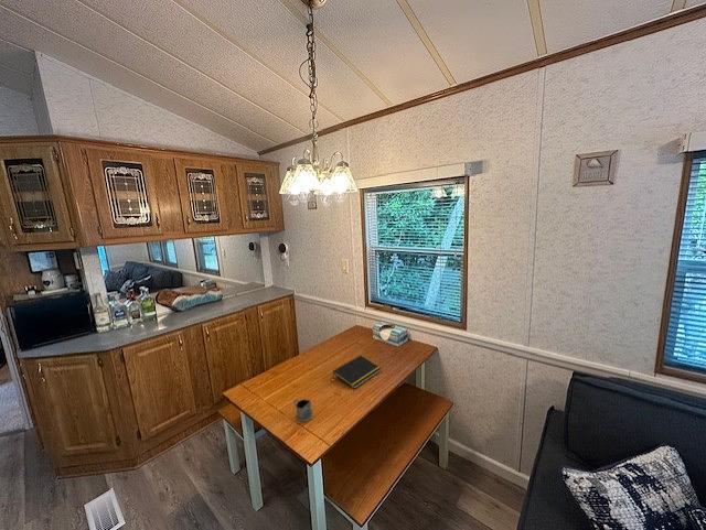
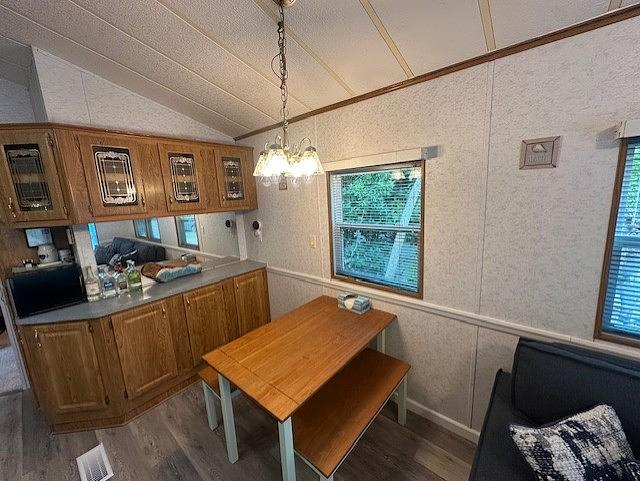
- notepad [332,355,383,390]
- tea glass holder [292,398,314,423]
